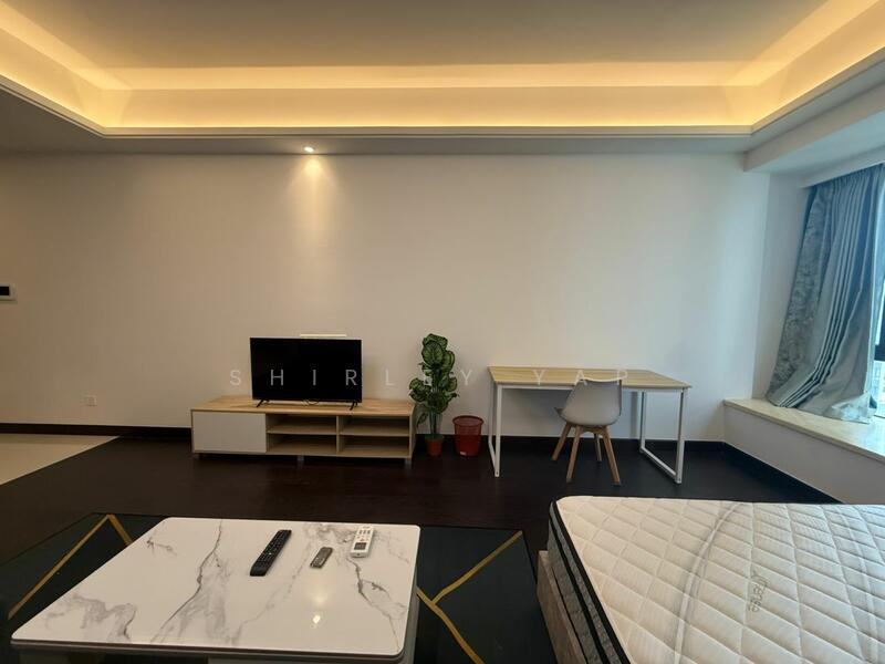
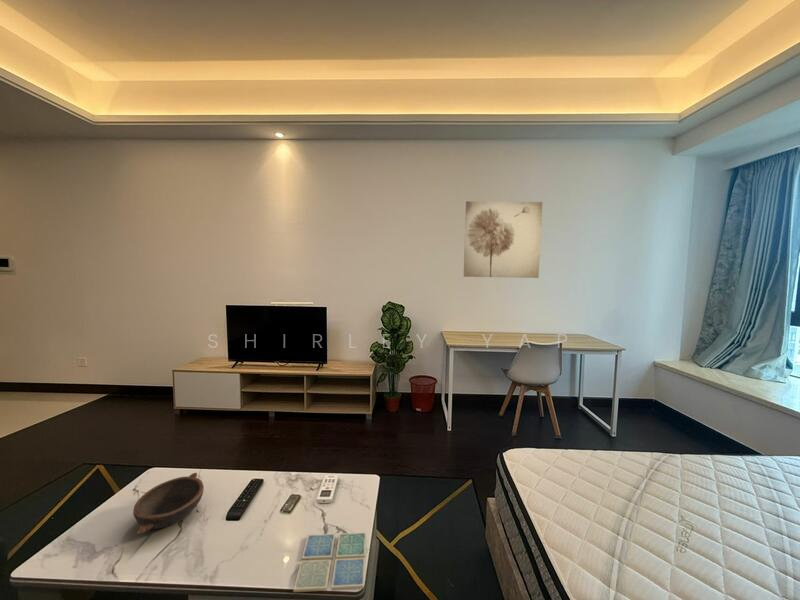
+ wall art [463,200,543,279]
+ drink coaster [292,532,367,593]
+ bowl [132,472,205,535]
